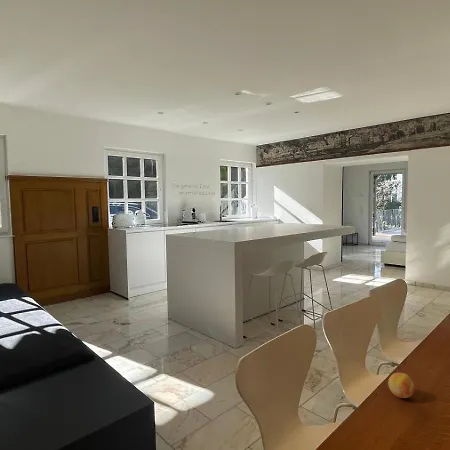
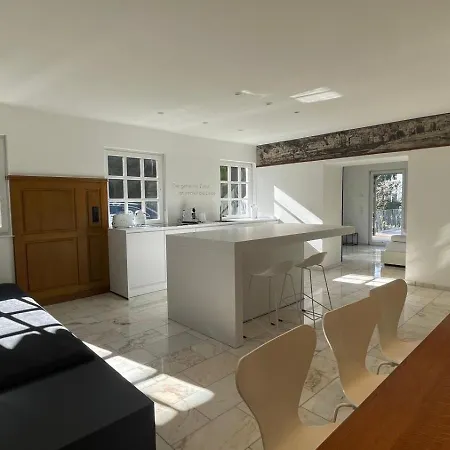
- fruit [387,372,415,399]
